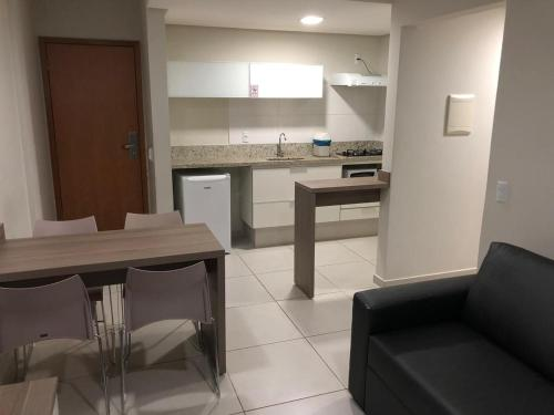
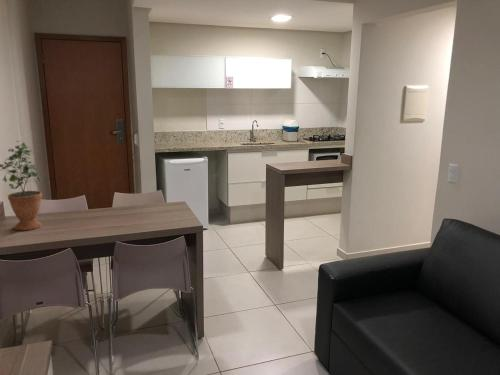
+ potted plant [0,140,43,231]
